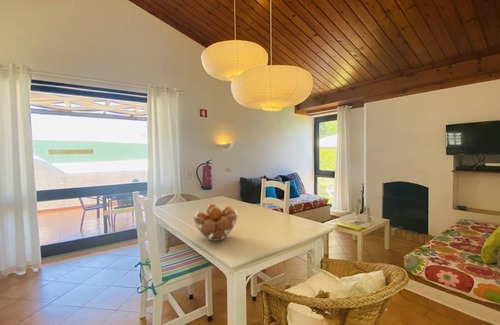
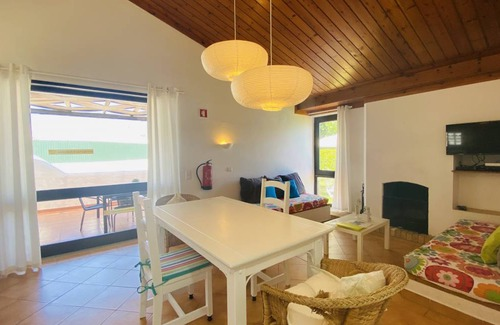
- fruit basket [193,203,238,242]
